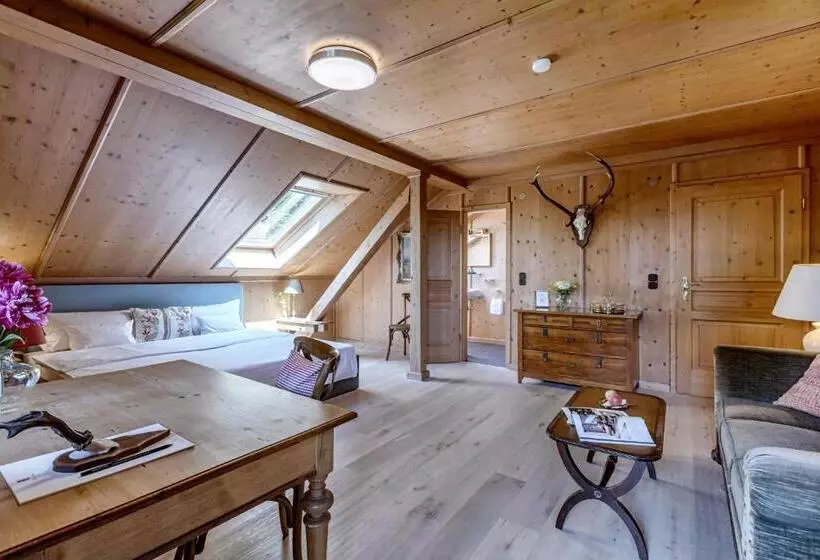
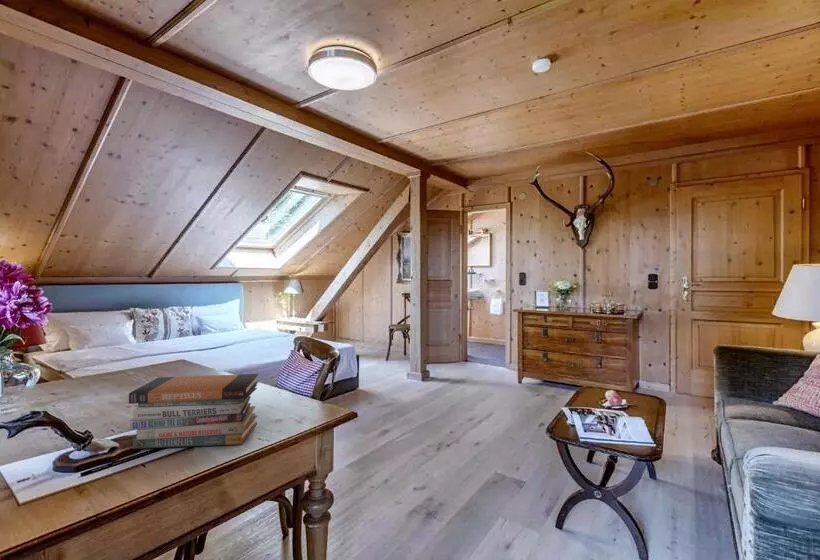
+ book stack [128,373,259,450]
